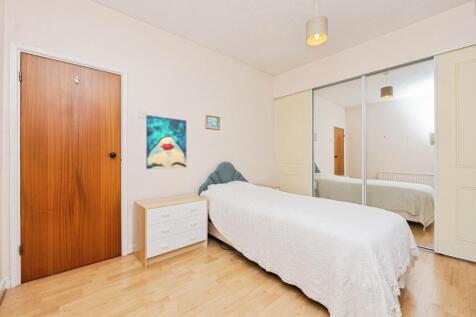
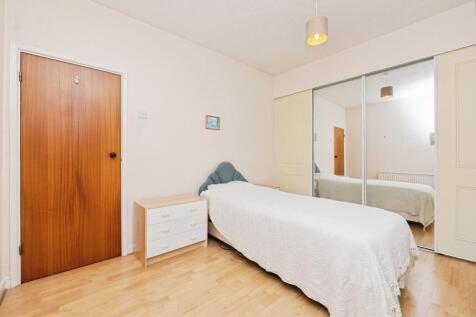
- wall art [145,114,187,170]
